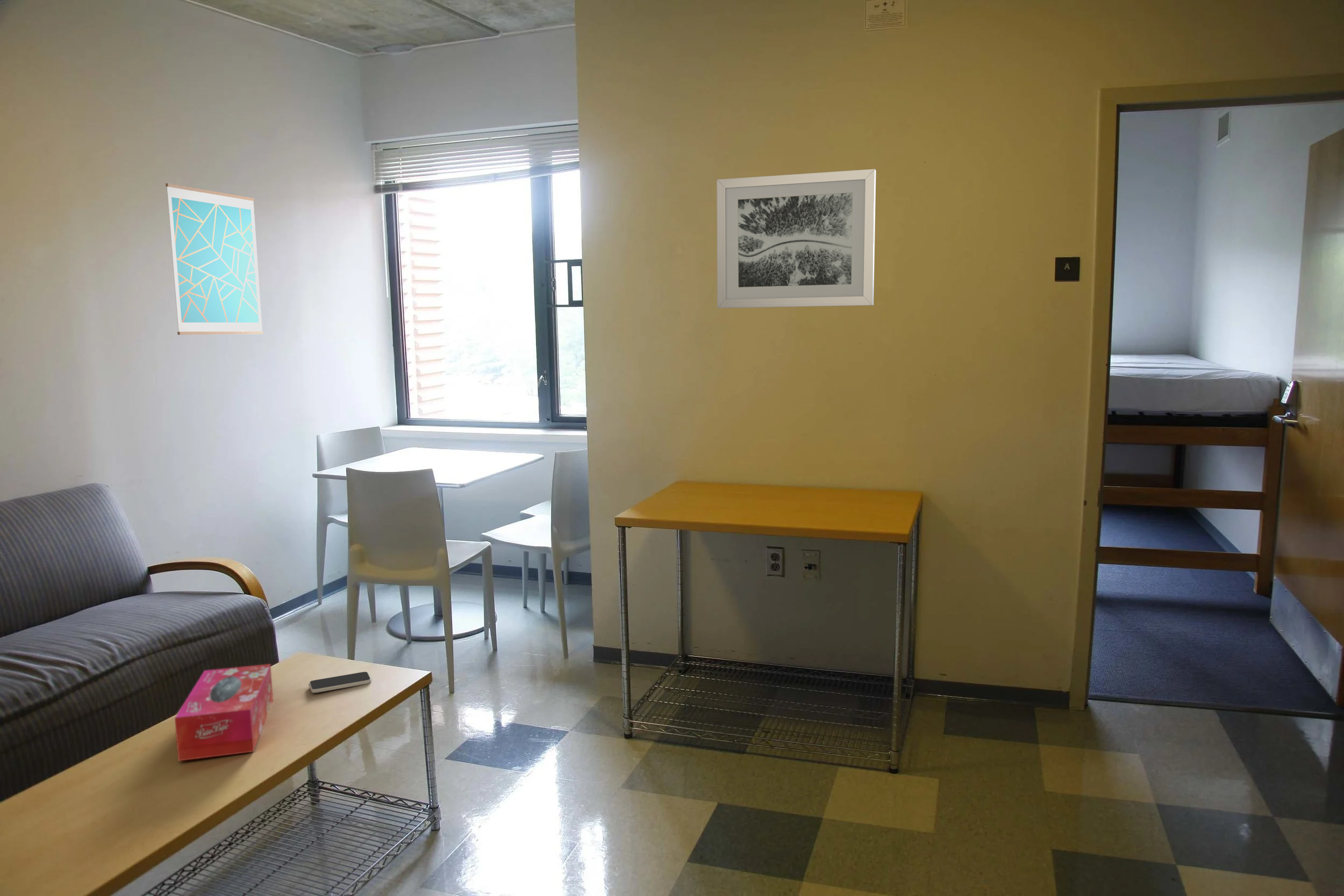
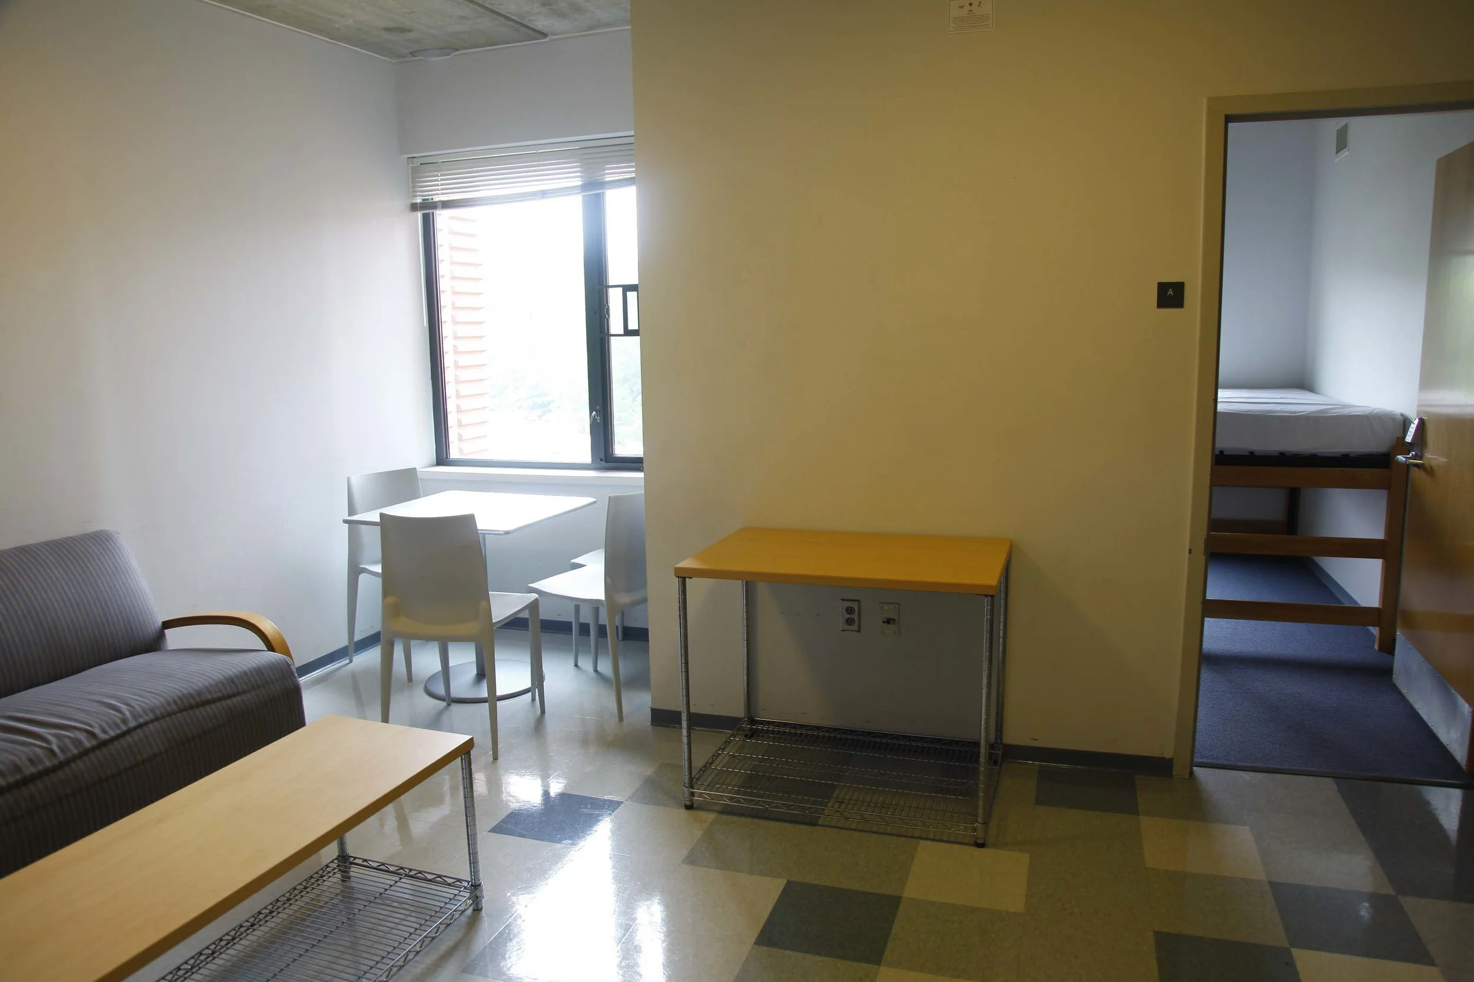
- wall art [165,183,264,335]
- wall art [716,168,876,309]
- smartphone [308,671,371,693]
- tissue box [174,663,274,762]
